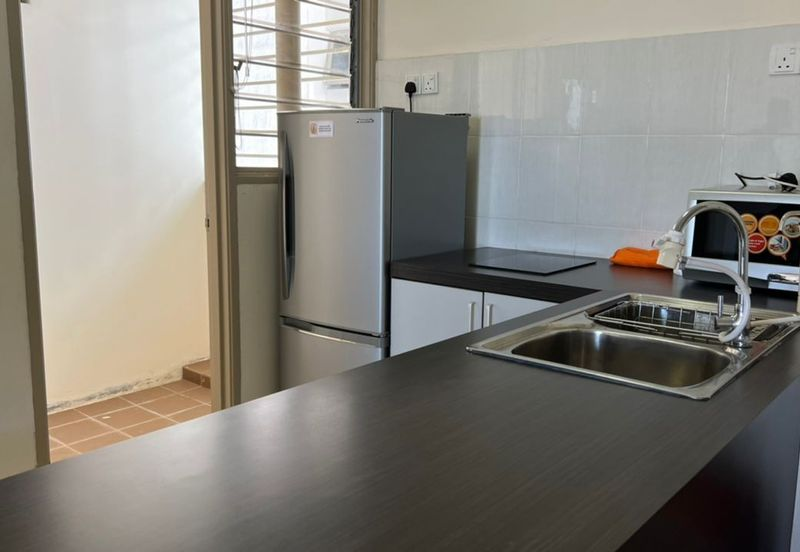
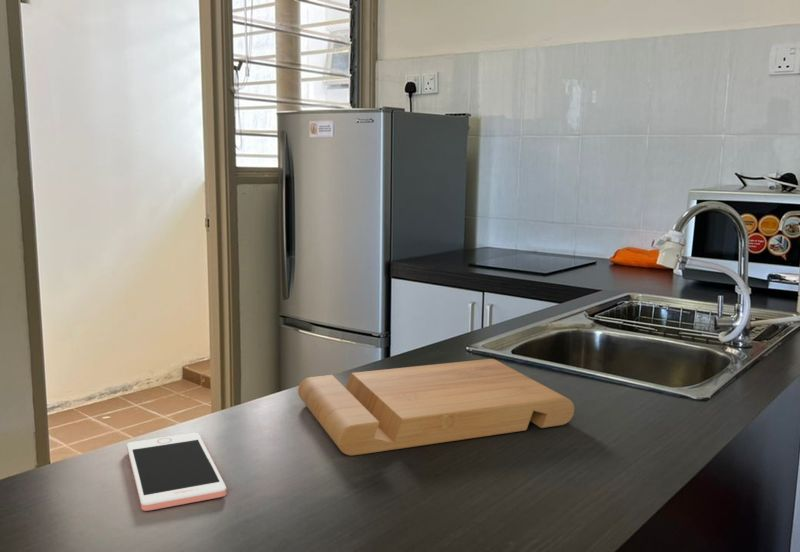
+ cell phone [126,432,227,512]
+ cutting board [297,358,575,457]
